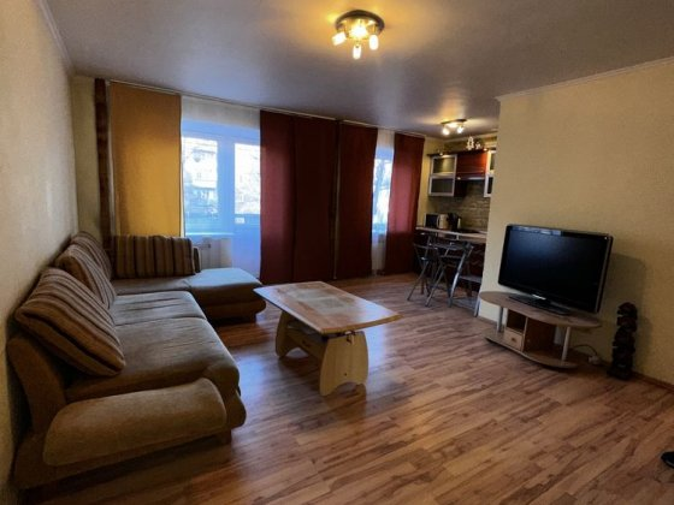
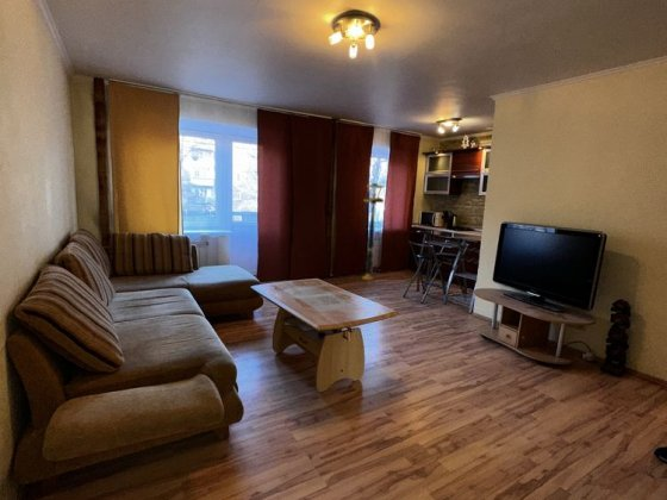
+ floor lamp [361,182,385,281]
